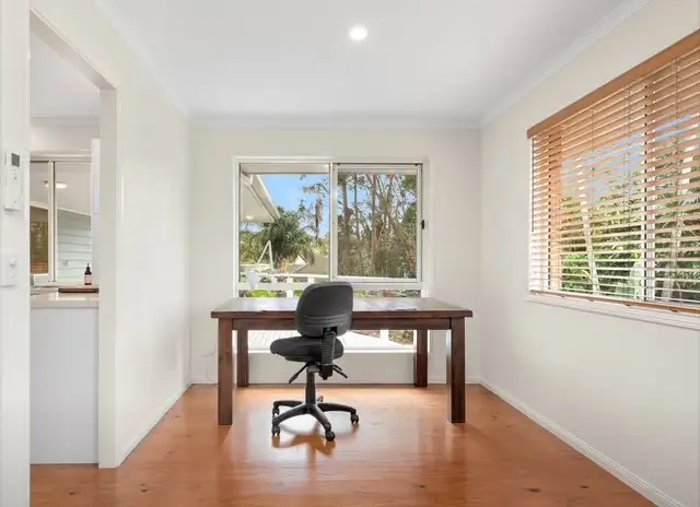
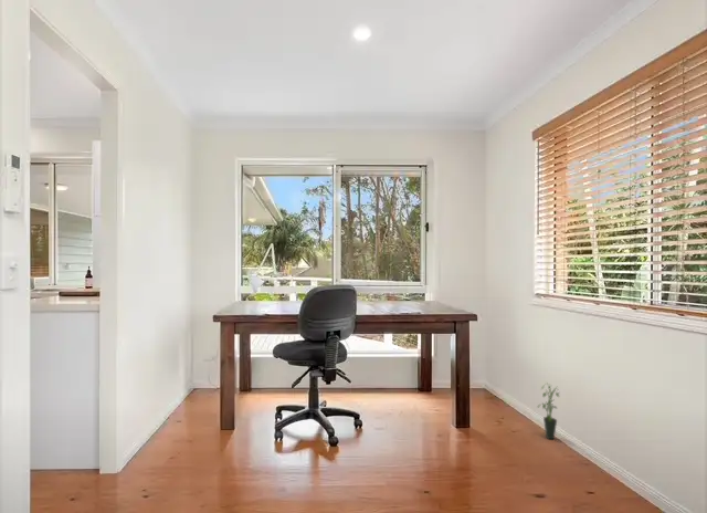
+ potted plant [536,381,560,440]
